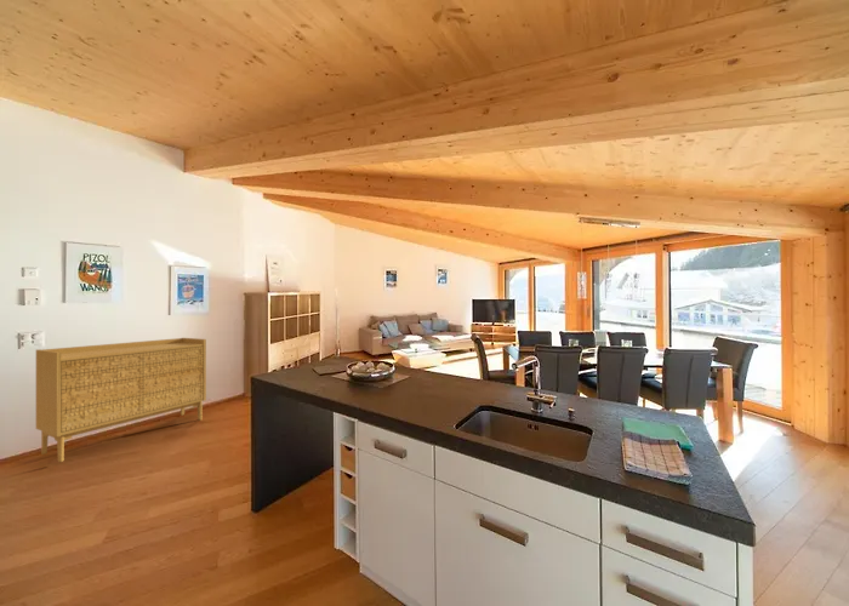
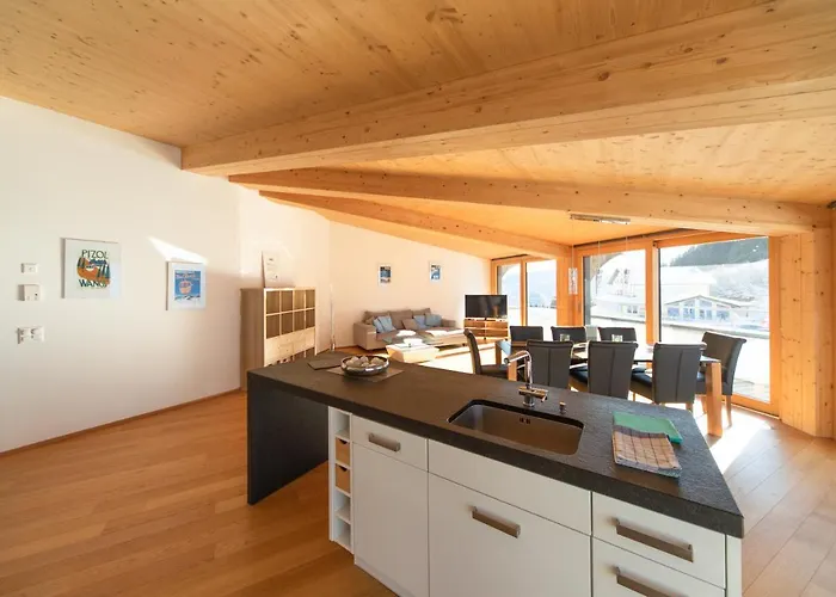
- sideboard [35,337,207,463]
